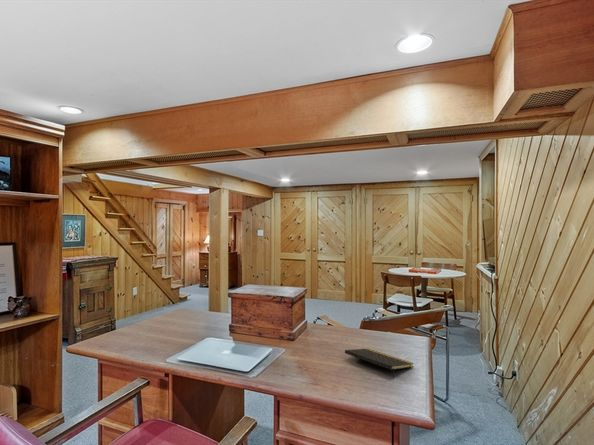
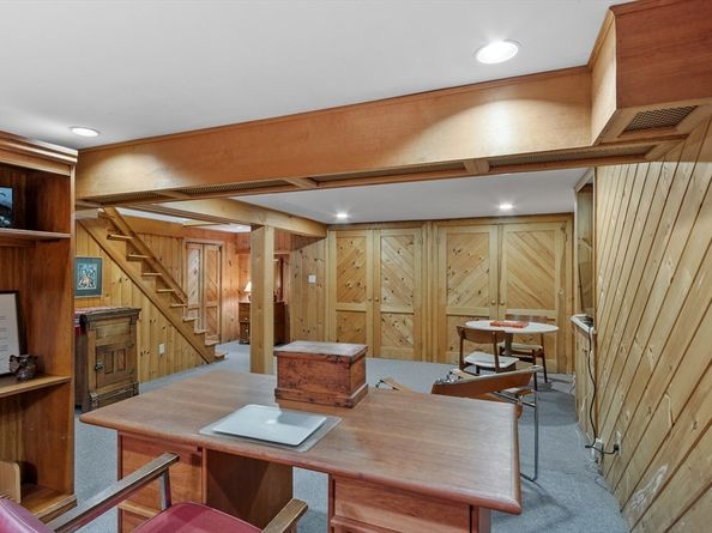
- notepad [344,348,415,379]
